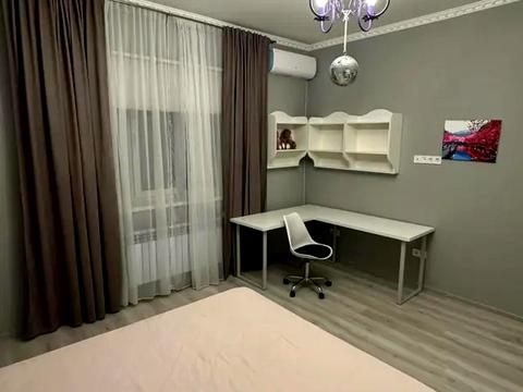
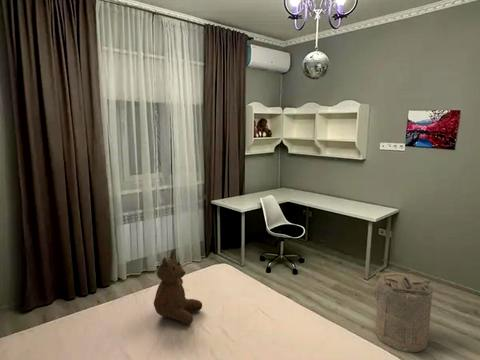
+ laundry hamper [372,271,434,353]
+ teddy bear [153,250,203,326]
